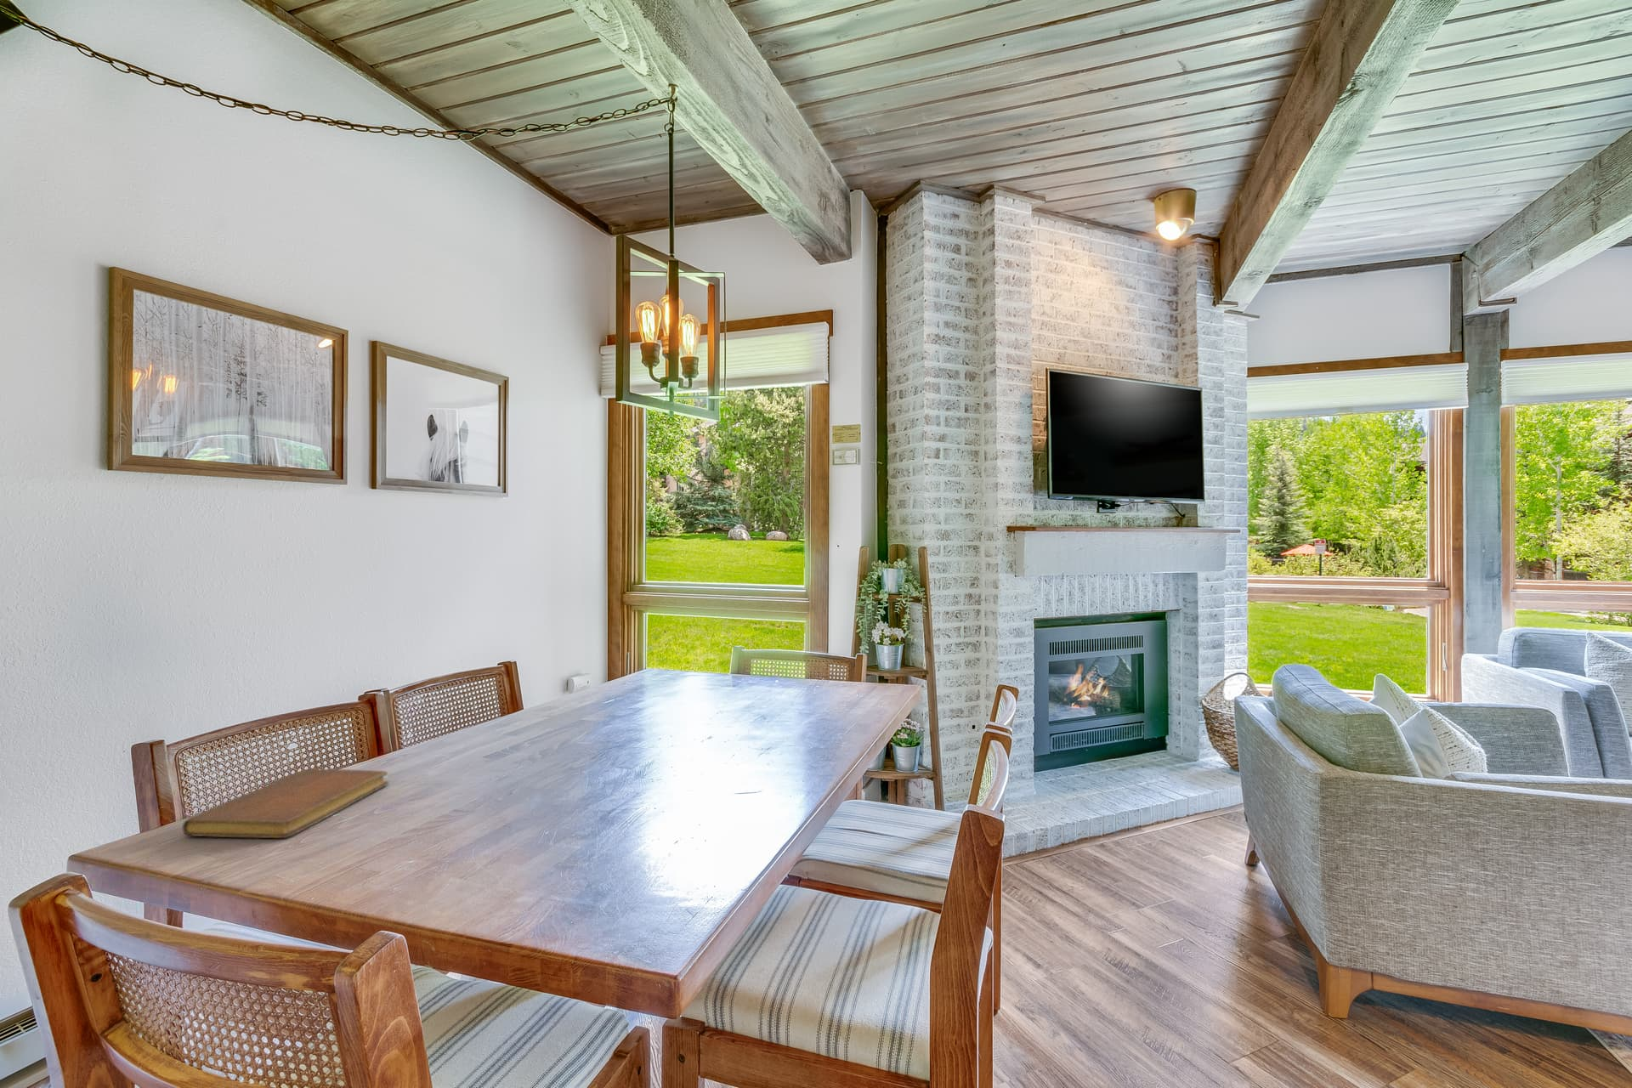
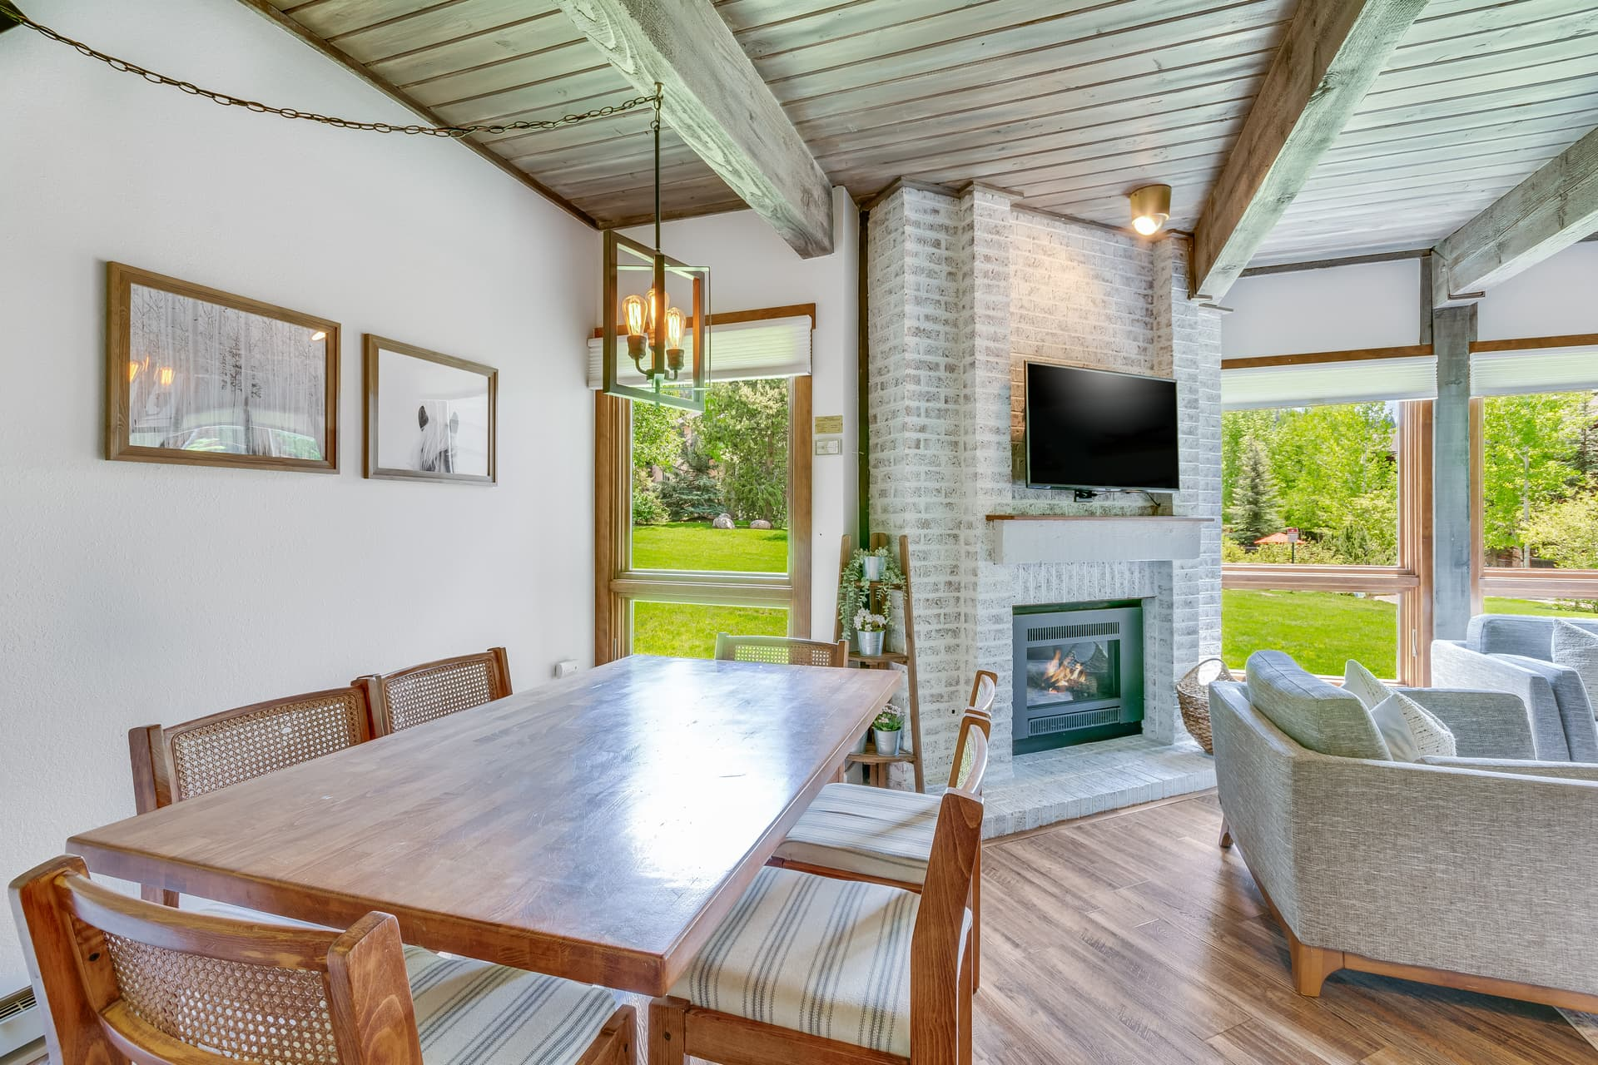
- notebook [182,769,390,839]
